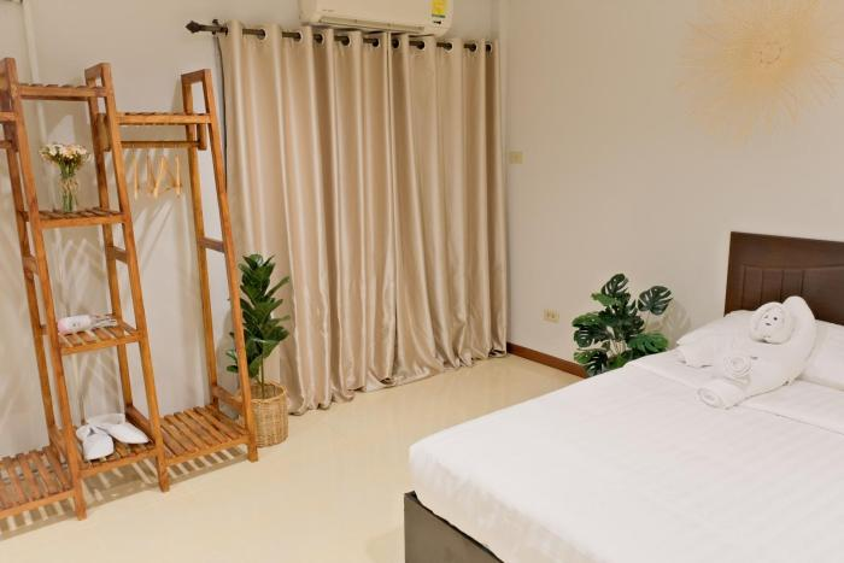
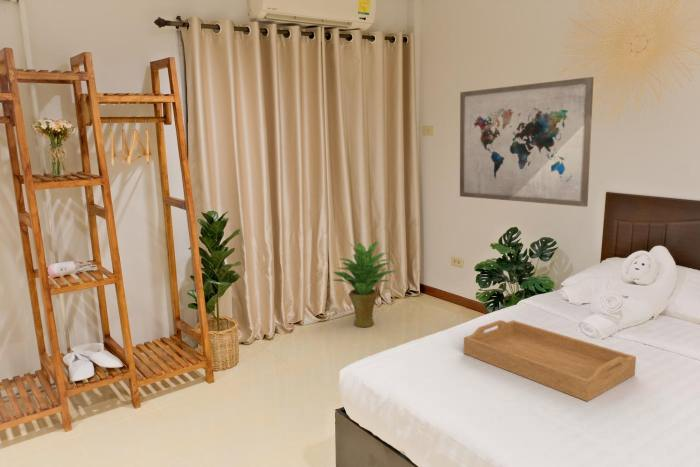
+ potted plant [332,241,397,328]
+ serving tray [463,319,637,402]
+ wall art [459,76,595,208]
